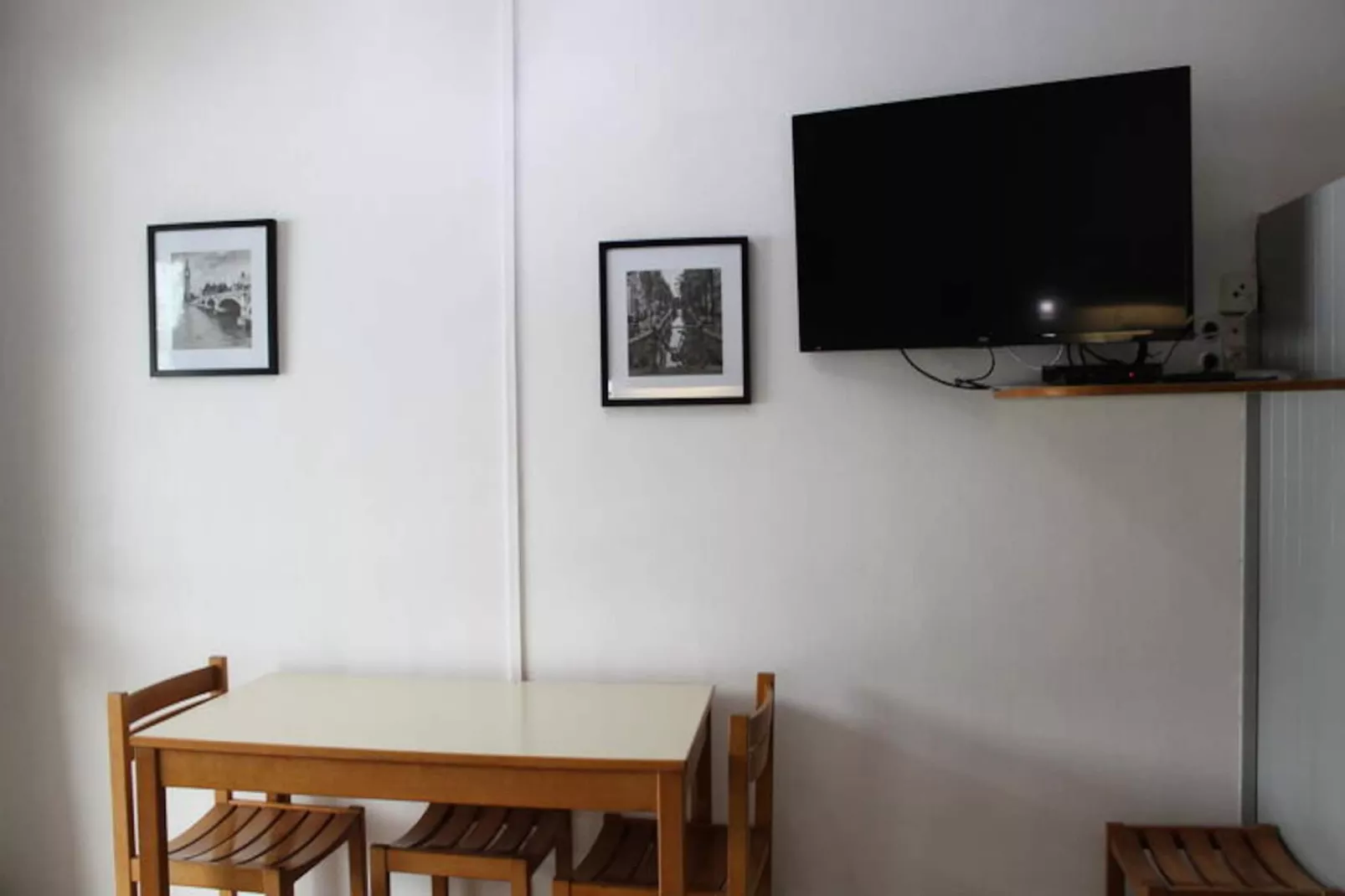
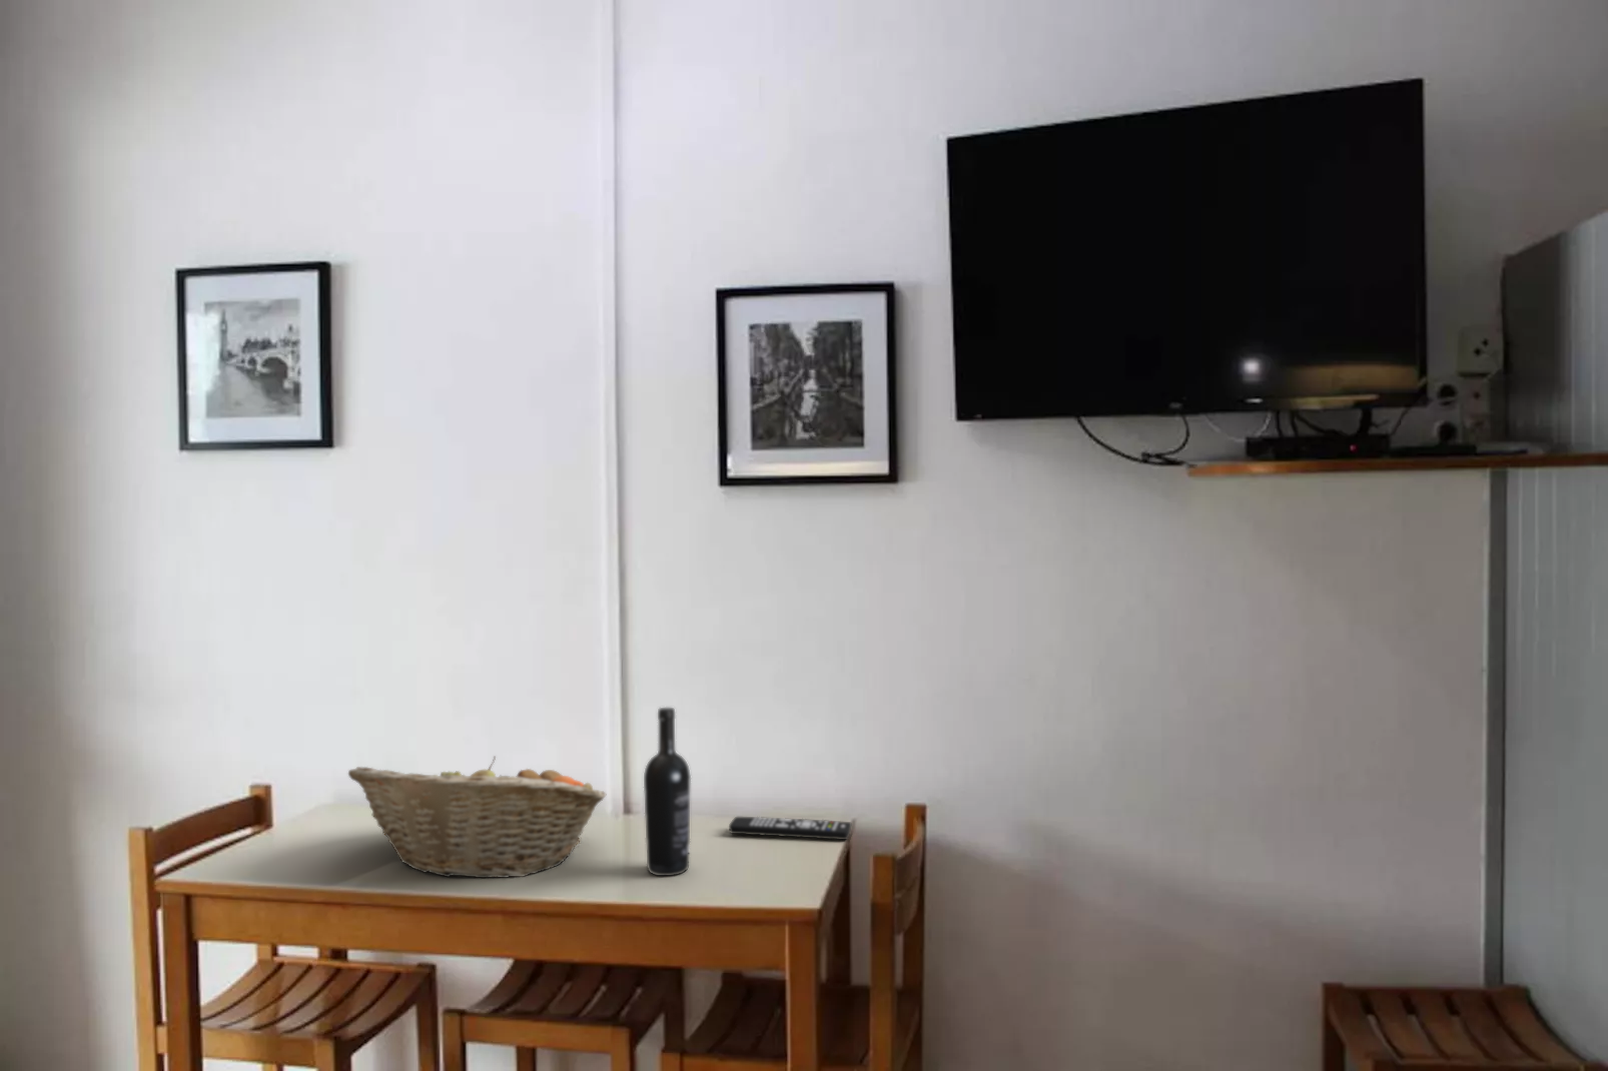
+ wine bottle [643,706,692,877]
+ remote control [728,815,852,840]
+ fruit basket [348,754,607,879]
